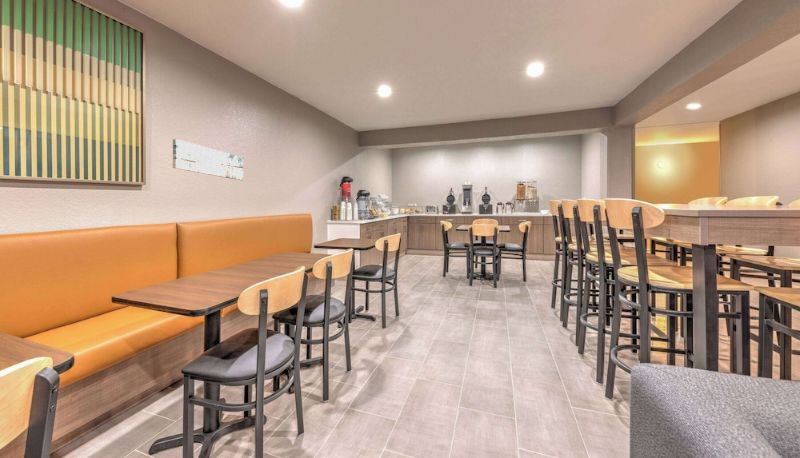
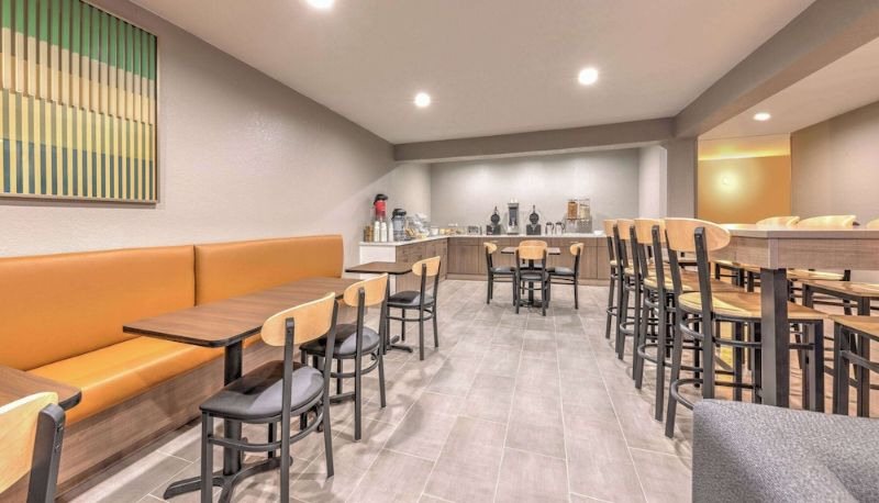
- wall art [172,138,244,181]
